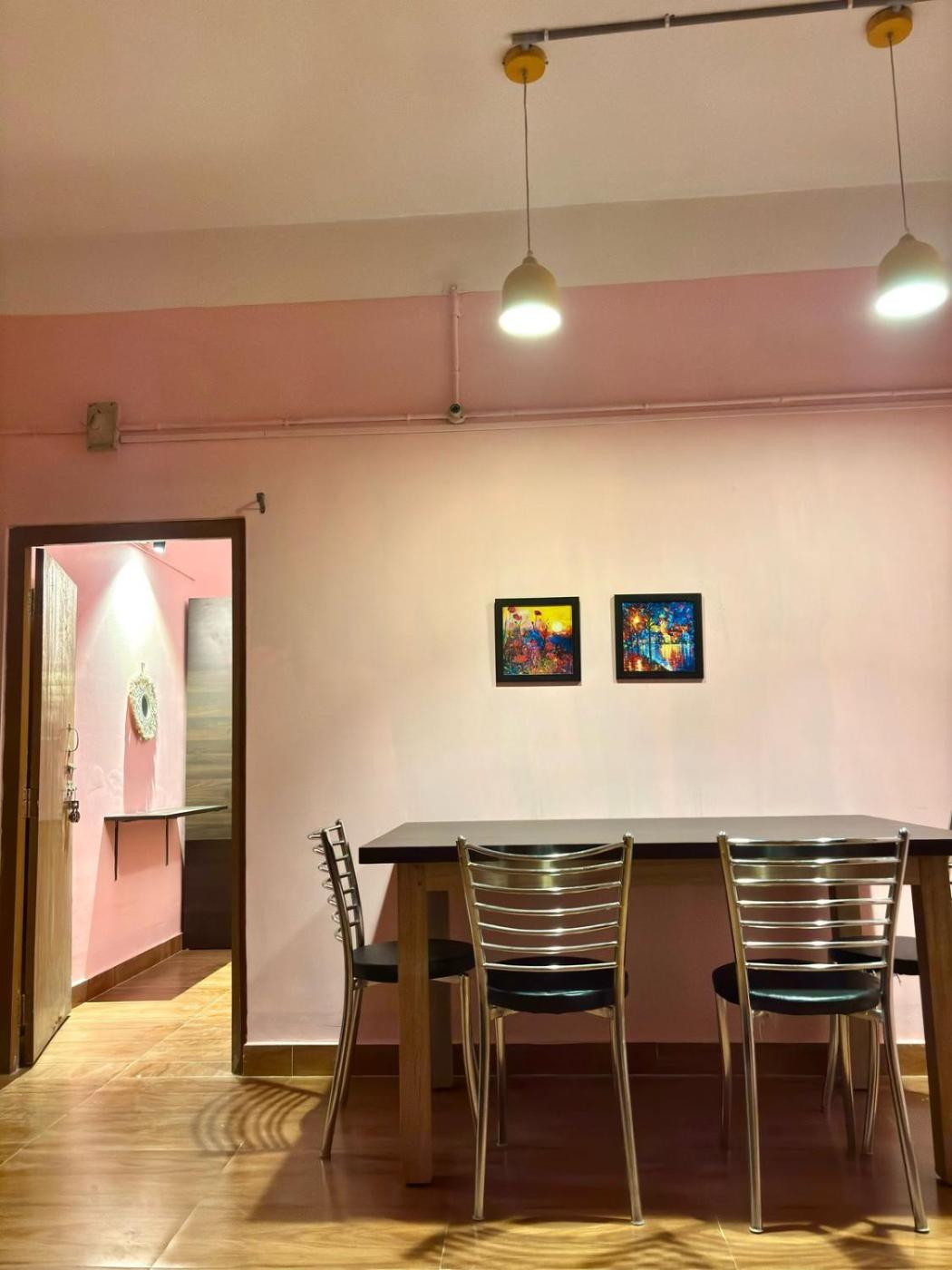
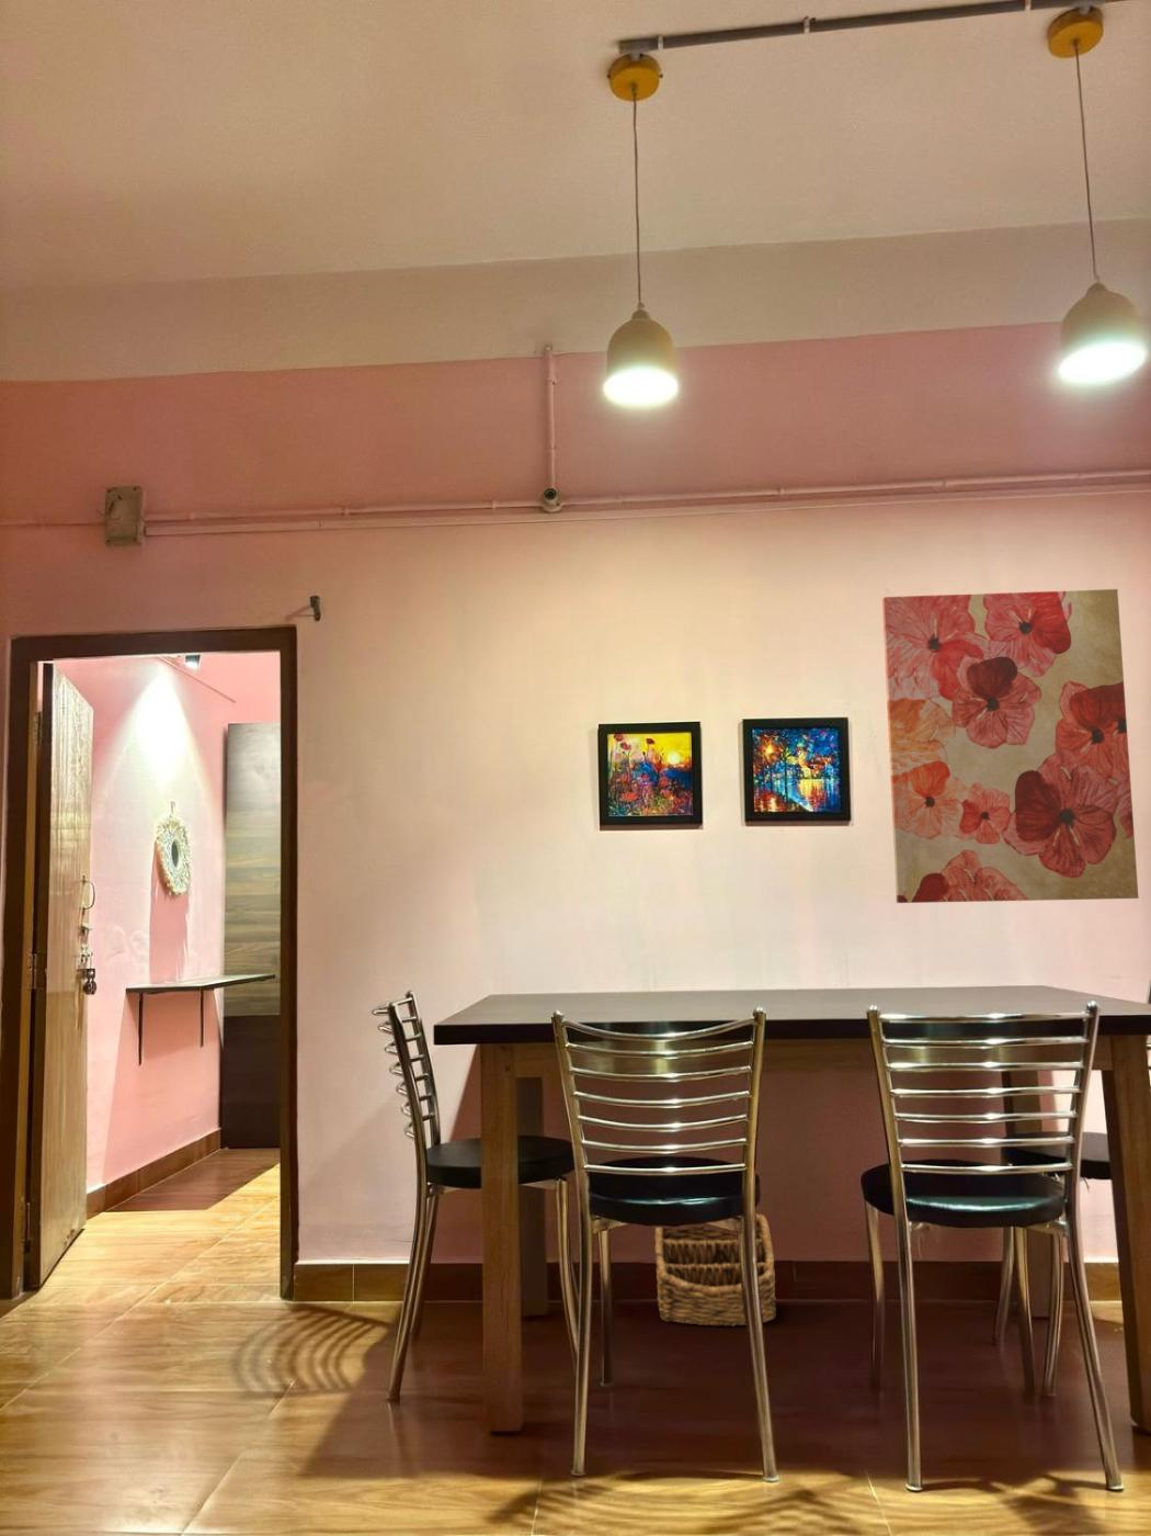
+ wall art [881,588,1140,903]
+ basket [653,1213,777,1328]
